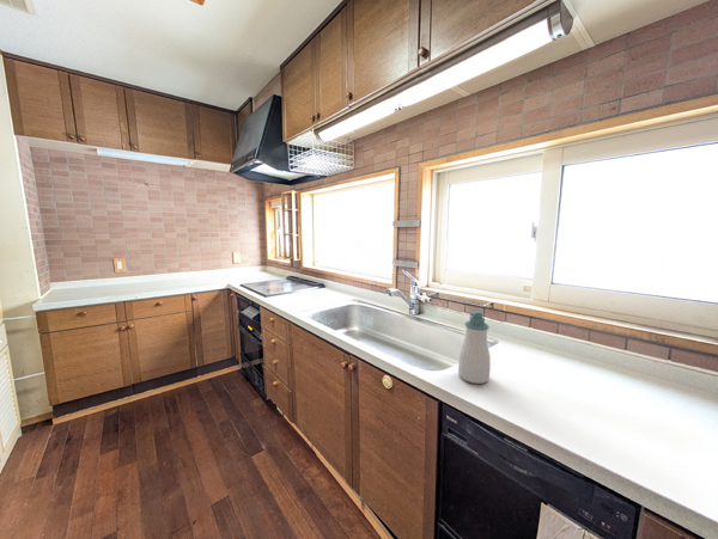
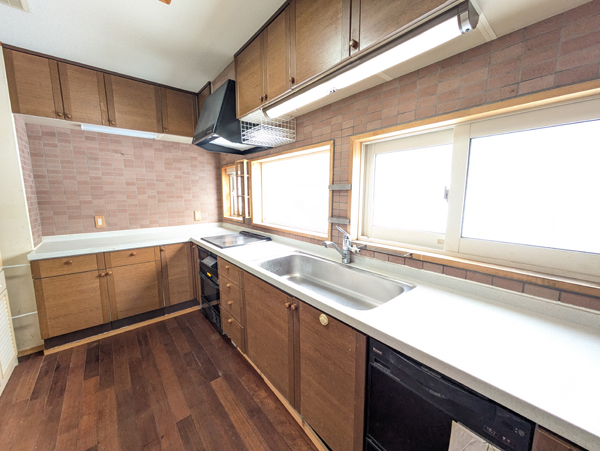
- soap bottle [457,310,492,385]
